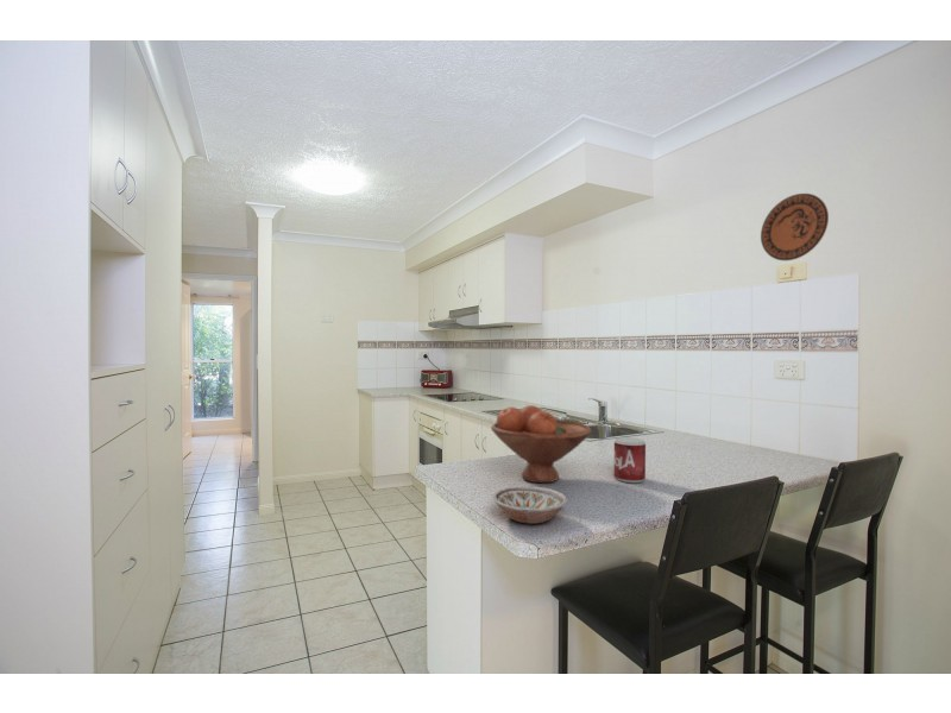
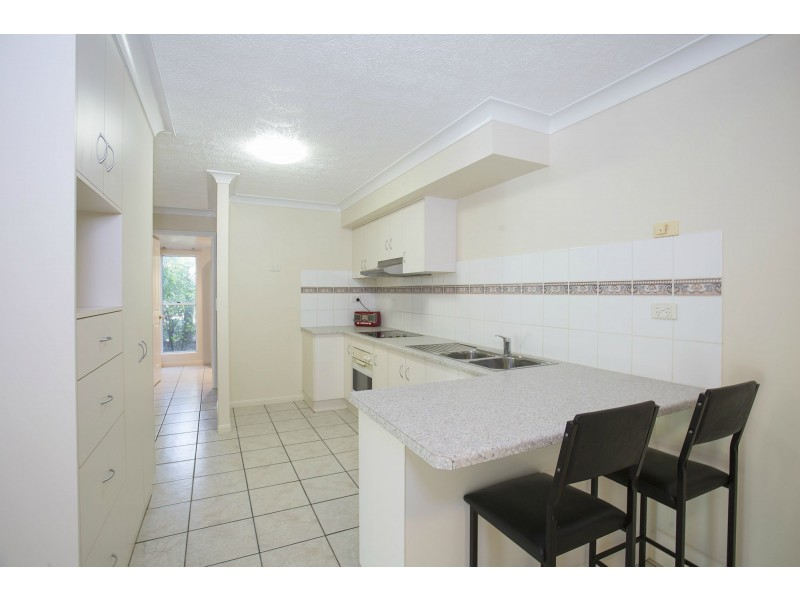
- decorative plate [760,193,830,261]
- beverage can [613,436,647,484]
- fruit bowl [490,404,593,484]
- bowl [491,485,568,525]
